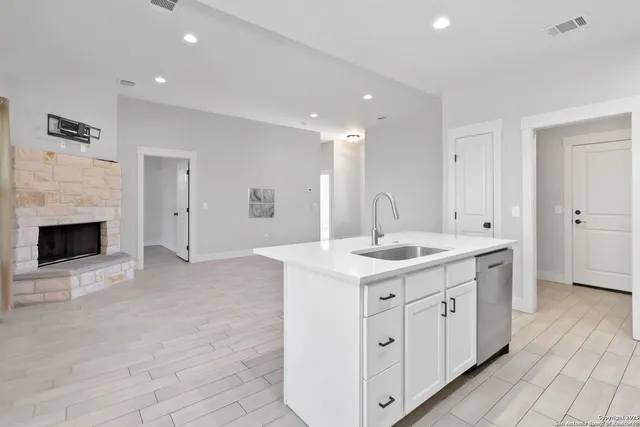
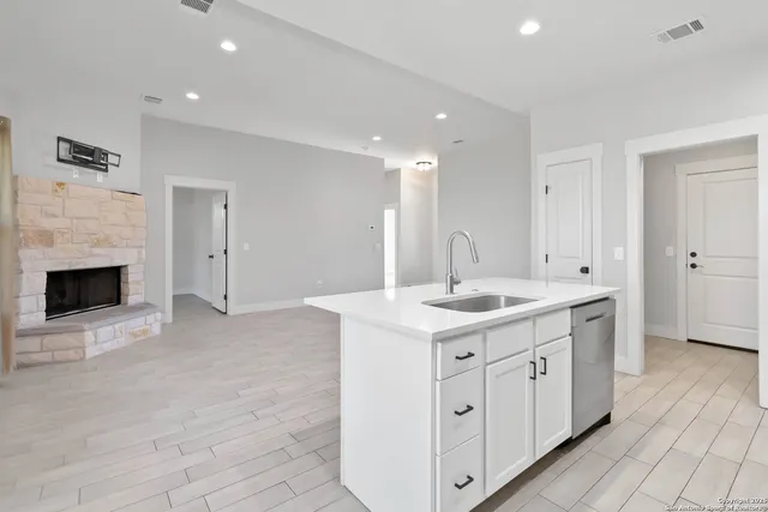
- wall art [247,187,275,219]
